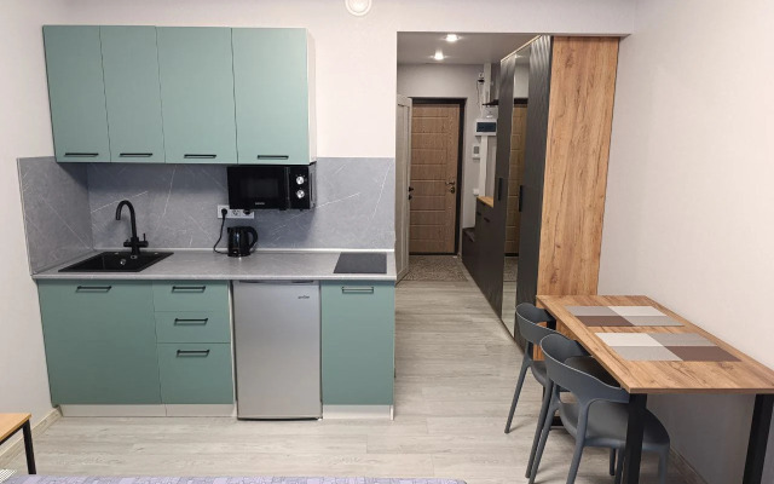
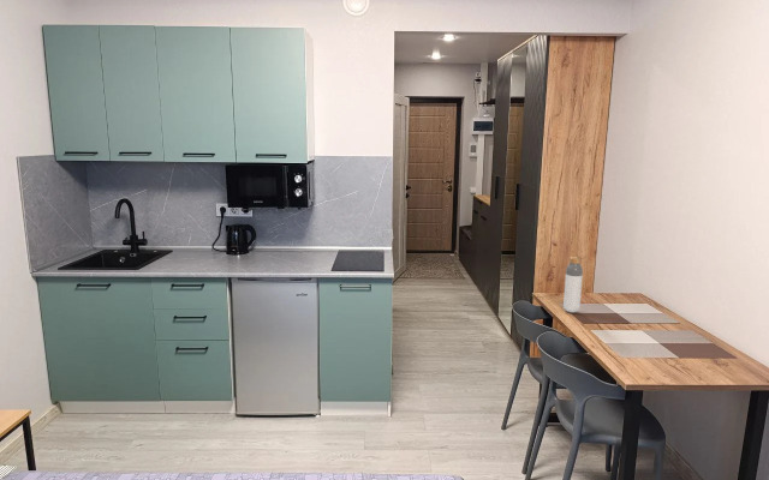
+ bottle [562,256,584,313]
